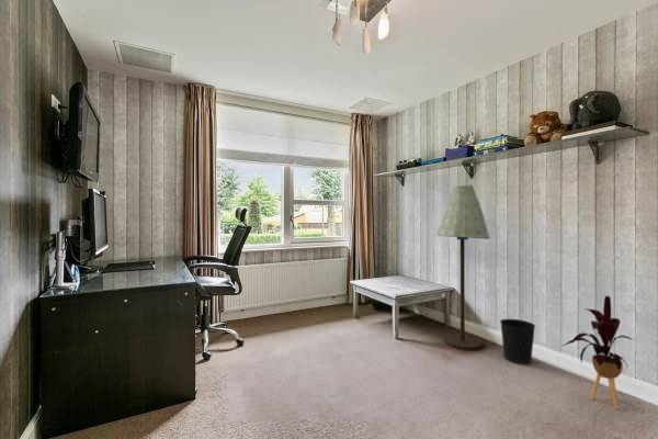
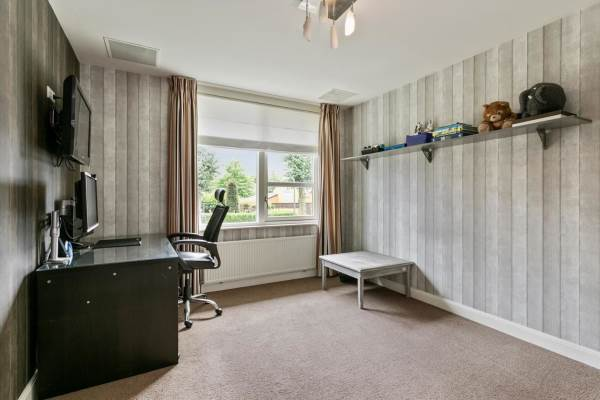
- house plant [561,295,634,410]
- wastebasket [499,318,536,365]
- floor lamp [434,184,491,351]
